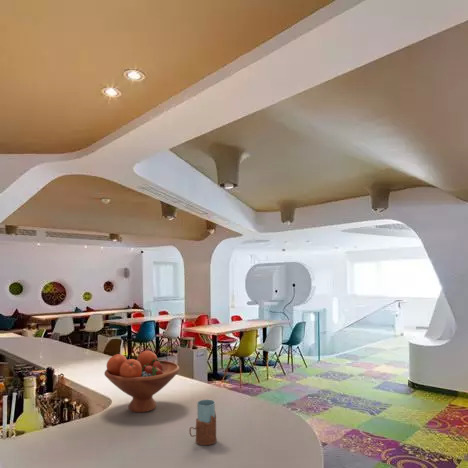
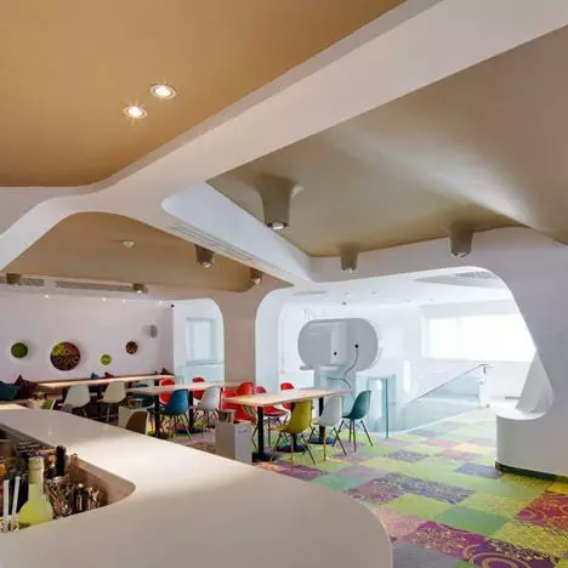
- drinking glass [188,399,218,446]
- fruit bowl [103,349,181,414]
